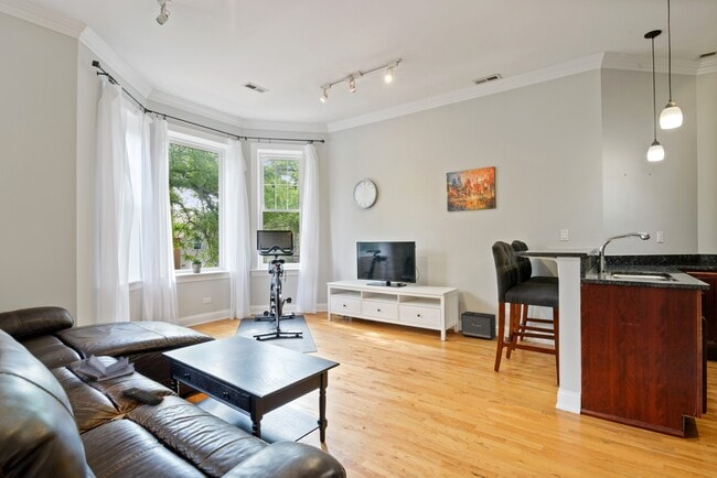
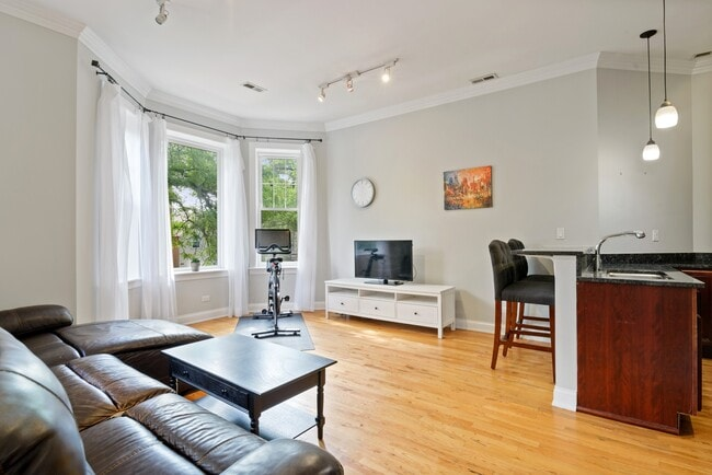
- speaker [460,311,497,341]
- book [75,354,136,382]
- remote control [120,385,165,406]
